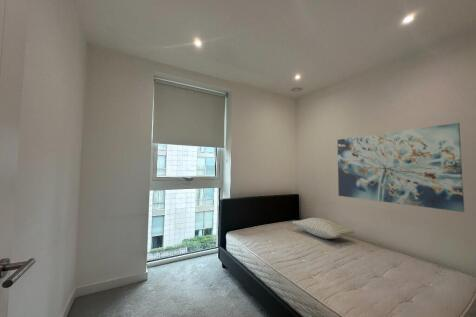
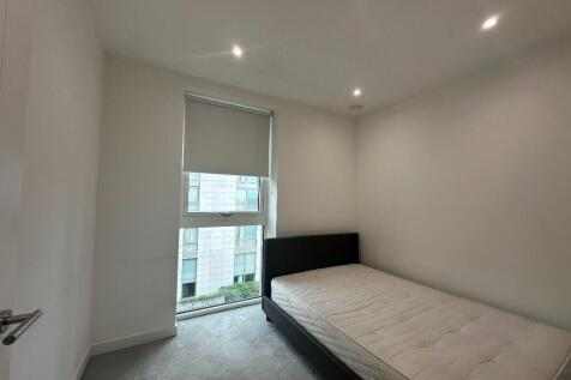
- wall art [337,122,465,213]
- pillow [292,216,356,240]
